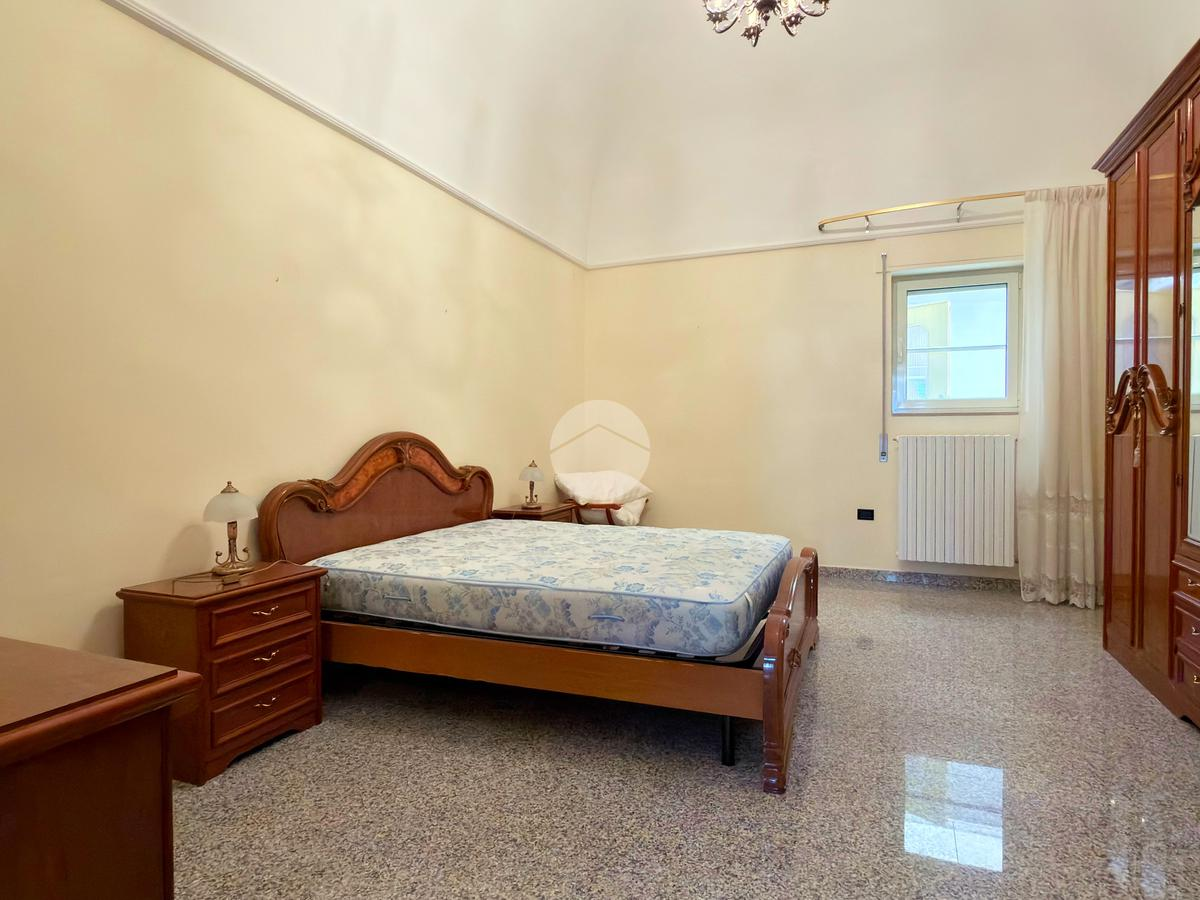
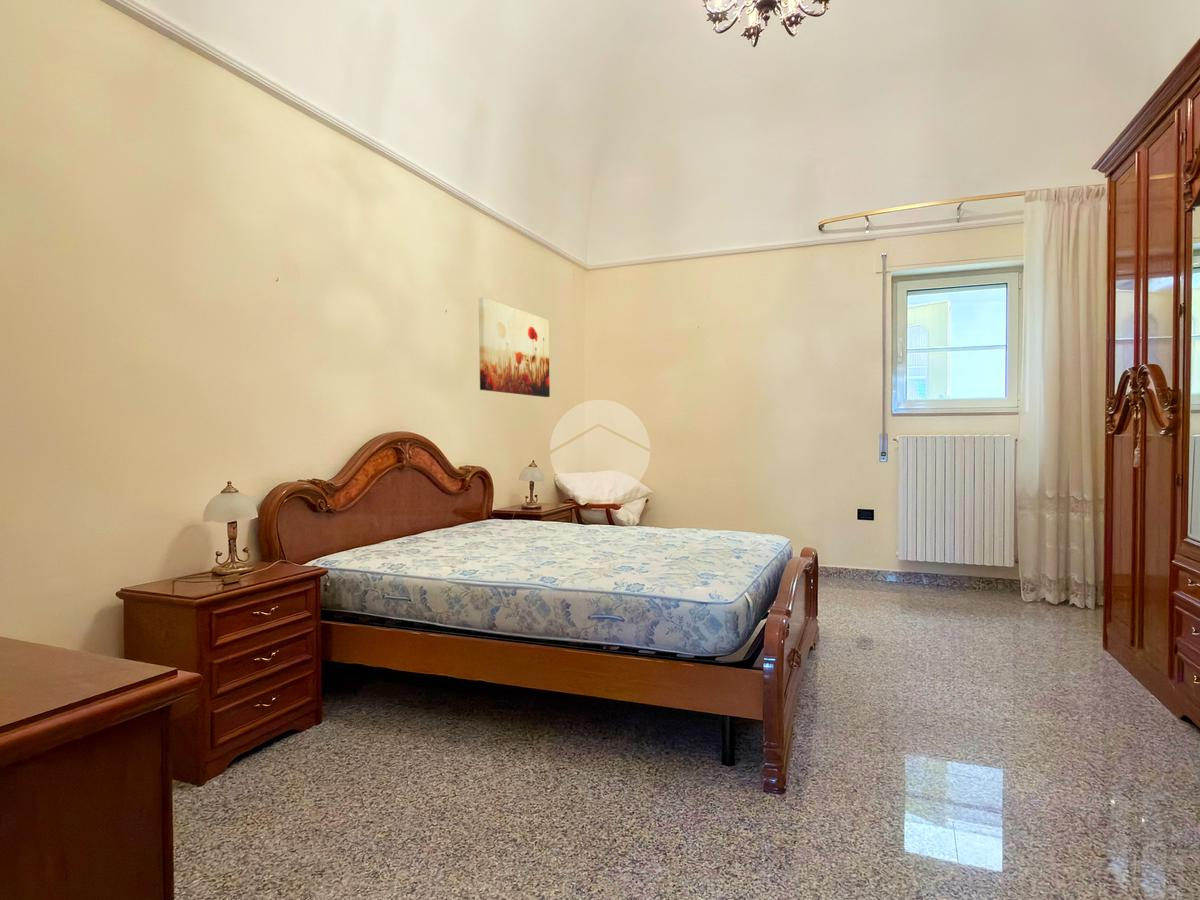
+ wall art [478,296,551,398]
